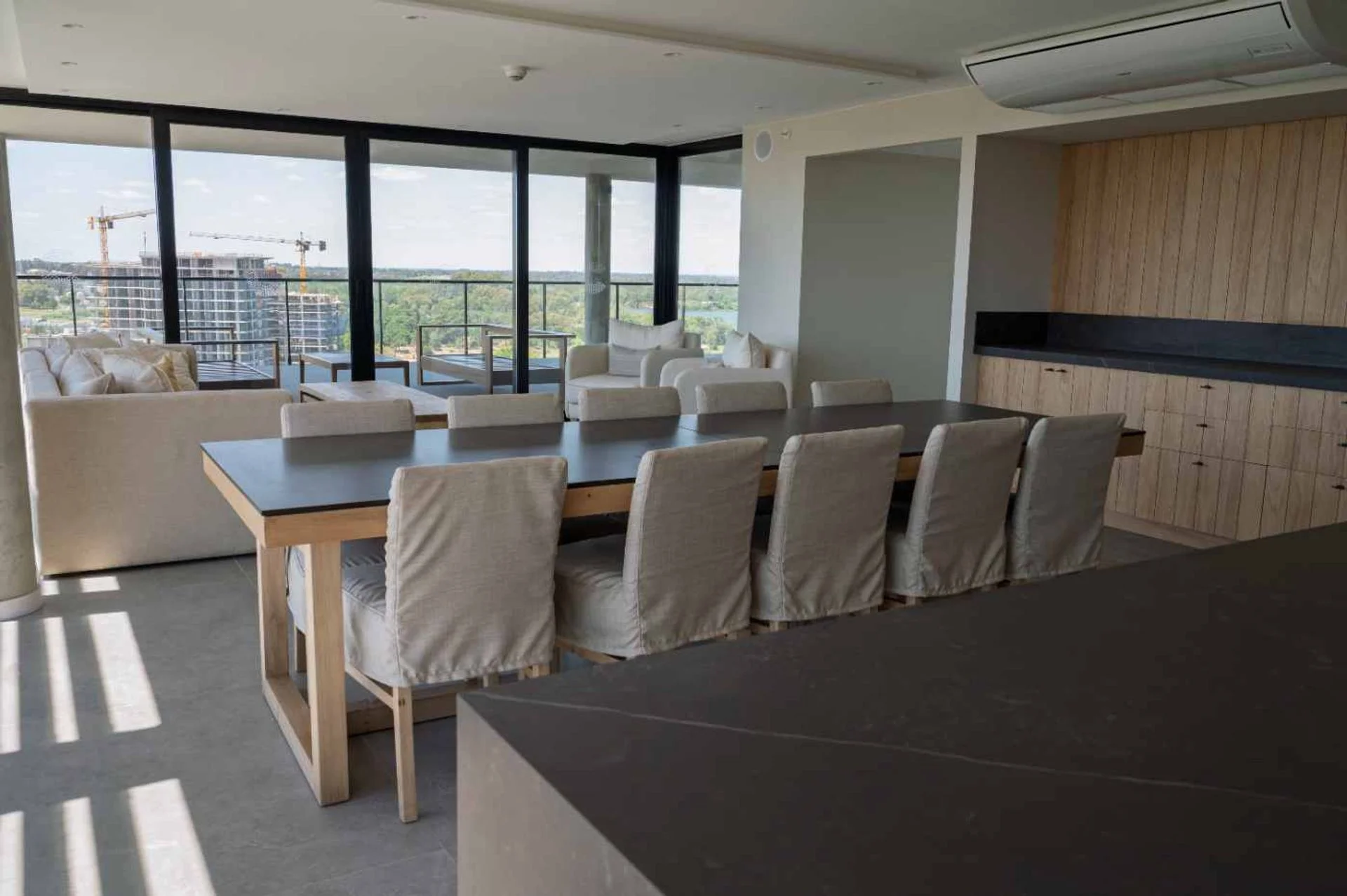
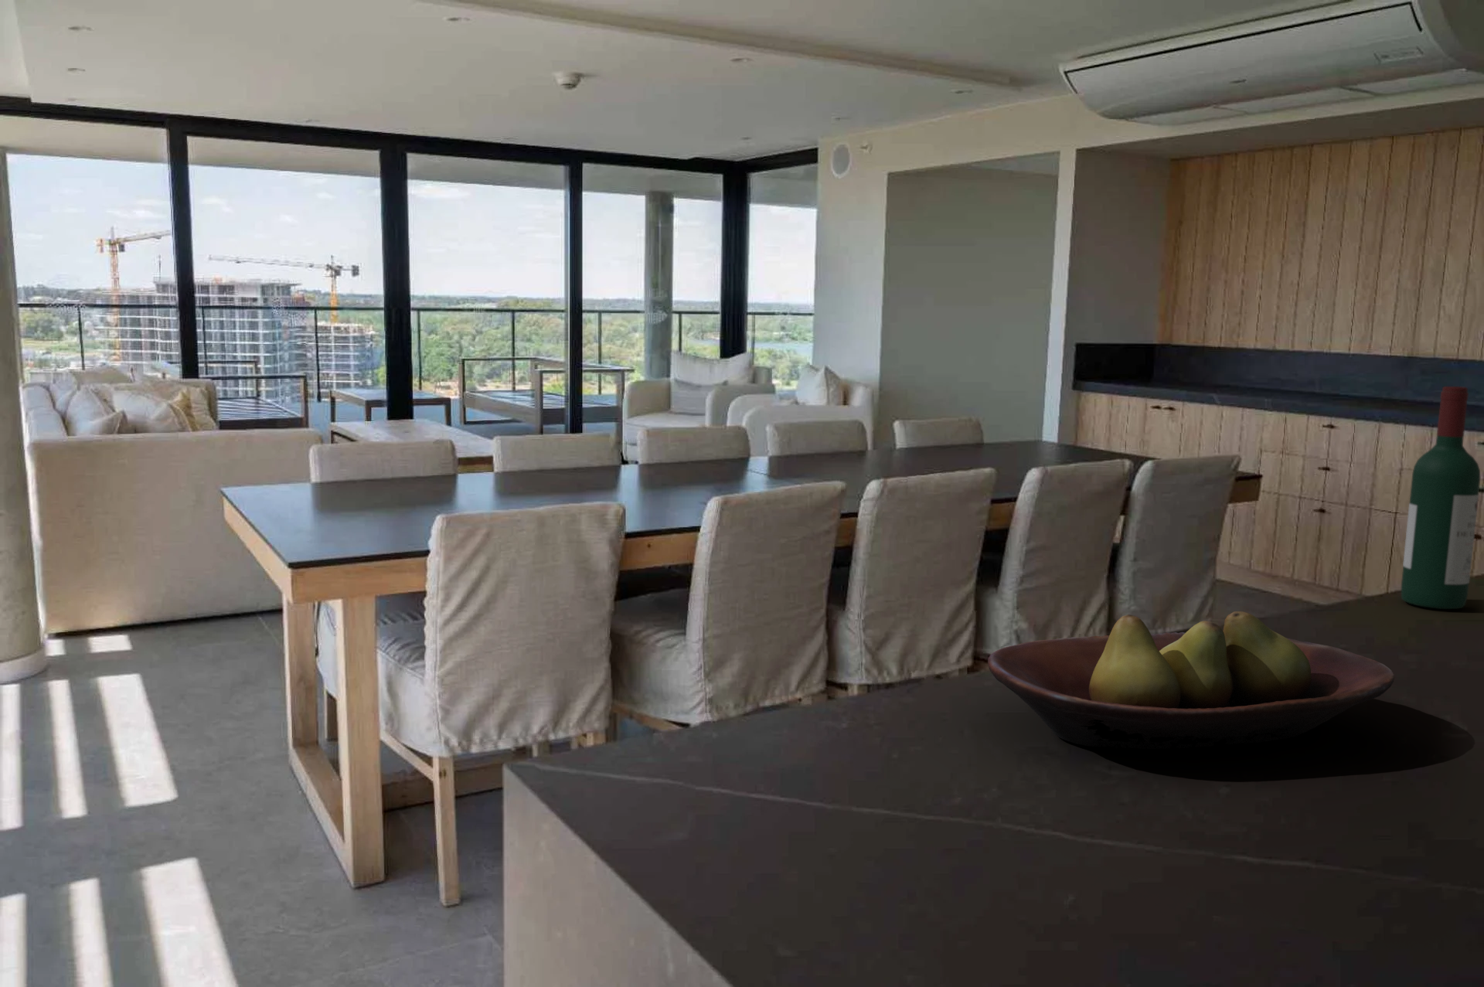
+ wine bottle [1400,386,1481,610]
+ fruit bowl [987,610,1395,750]
